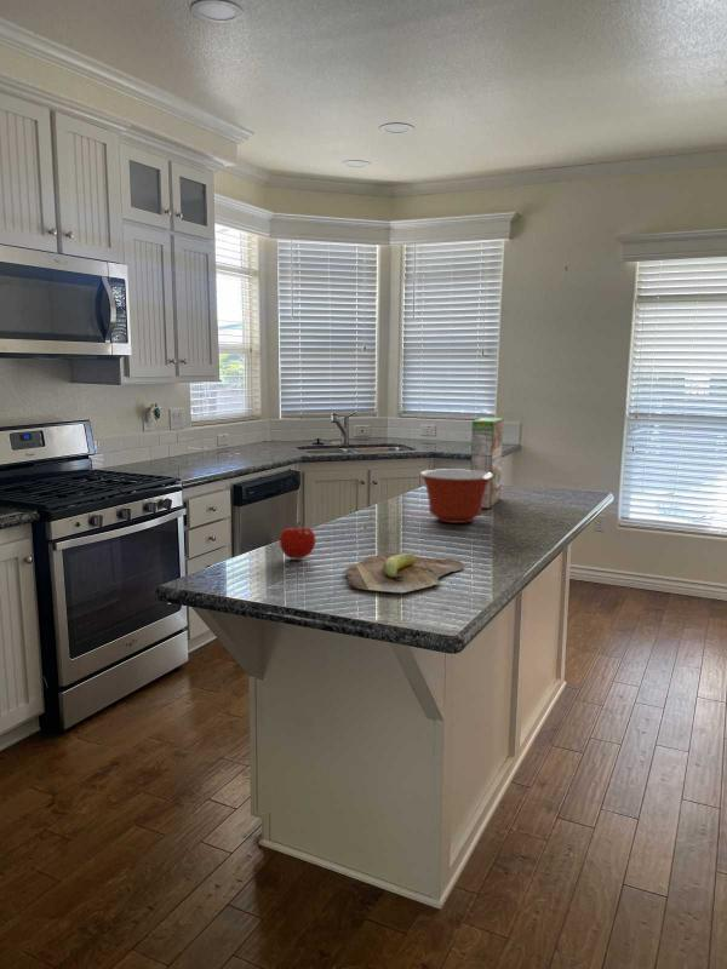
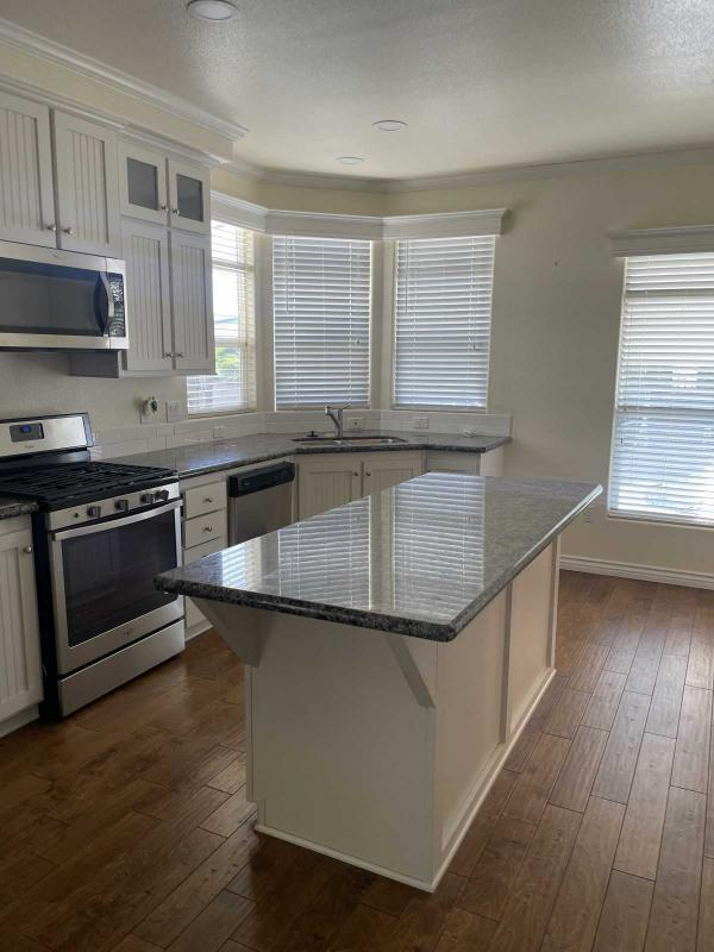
- fruit [279,521,316,560]
- cutting board [344,552,464,594]
- mixing bowl [418,469,493,524]
- cereal box [470,417,504,509]
